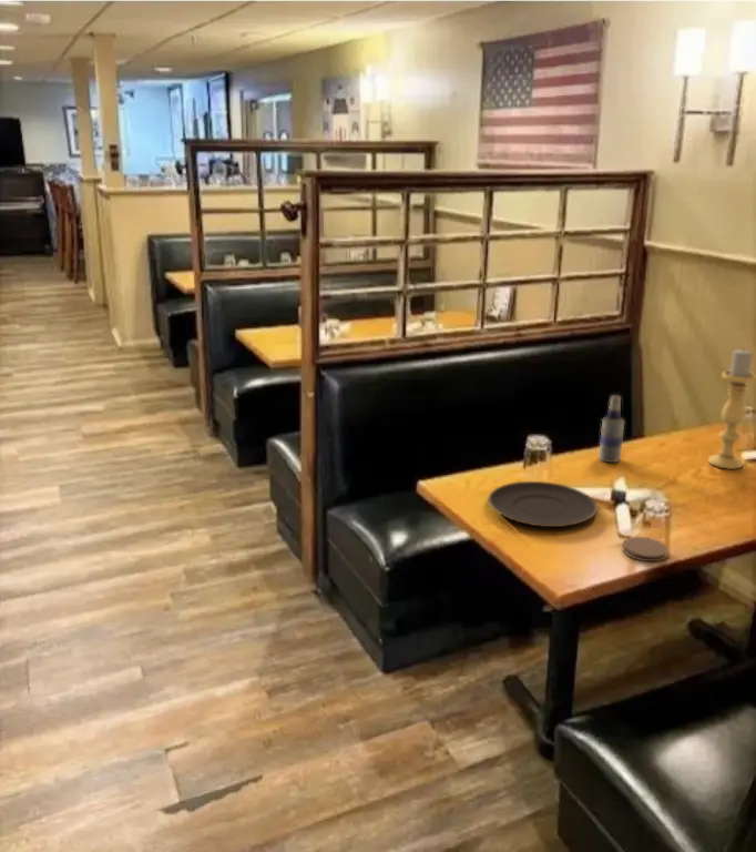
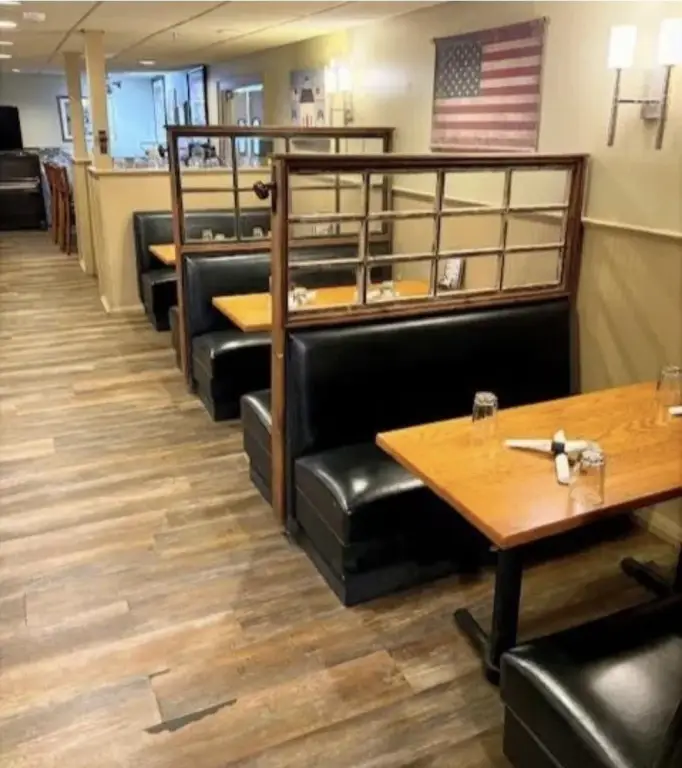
- plate [487,480,599,528]
- candle holder [707,347,756,470]
- coaster [622,536,670,562]
- spray bottle [597,394,625,464]
